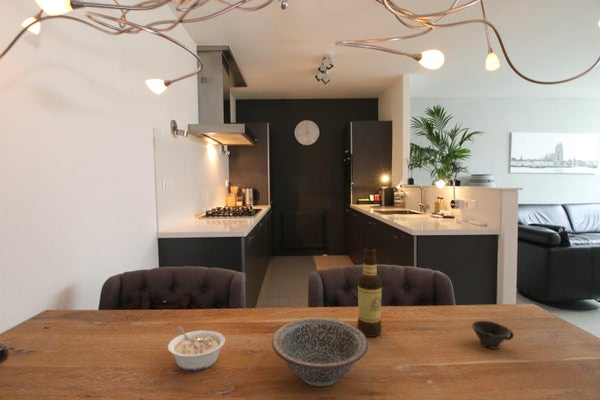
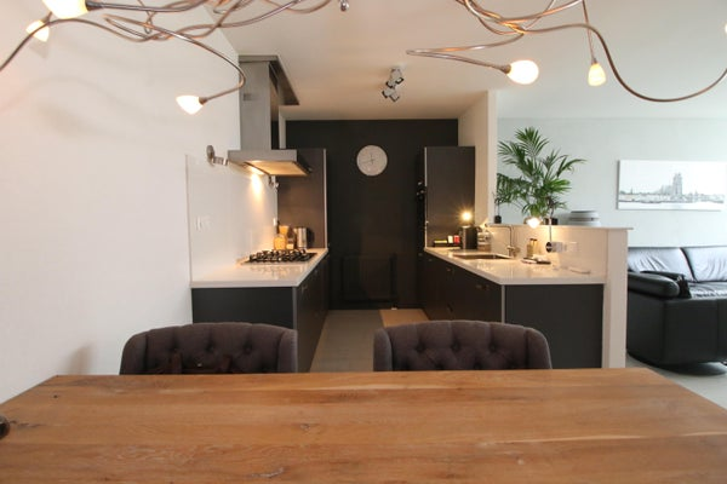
- bottle [356,247,383,338]
- cup [471,320,515,350]
- legume [167,325,226,372]
- decorative bowl [271,317,369,387]
